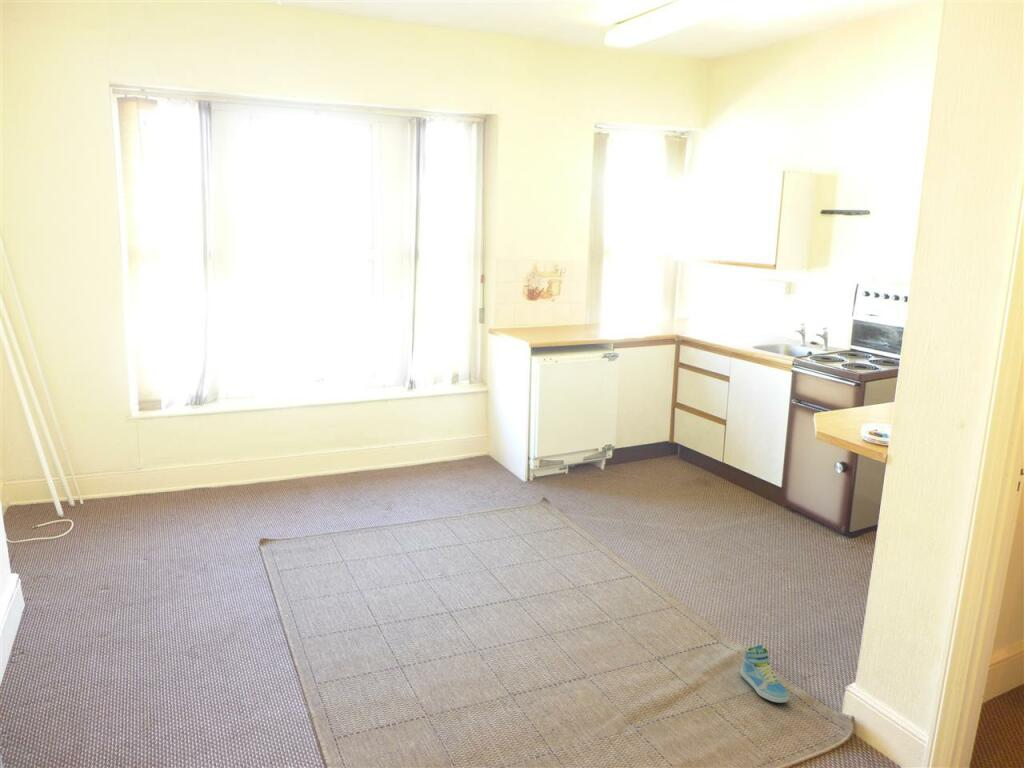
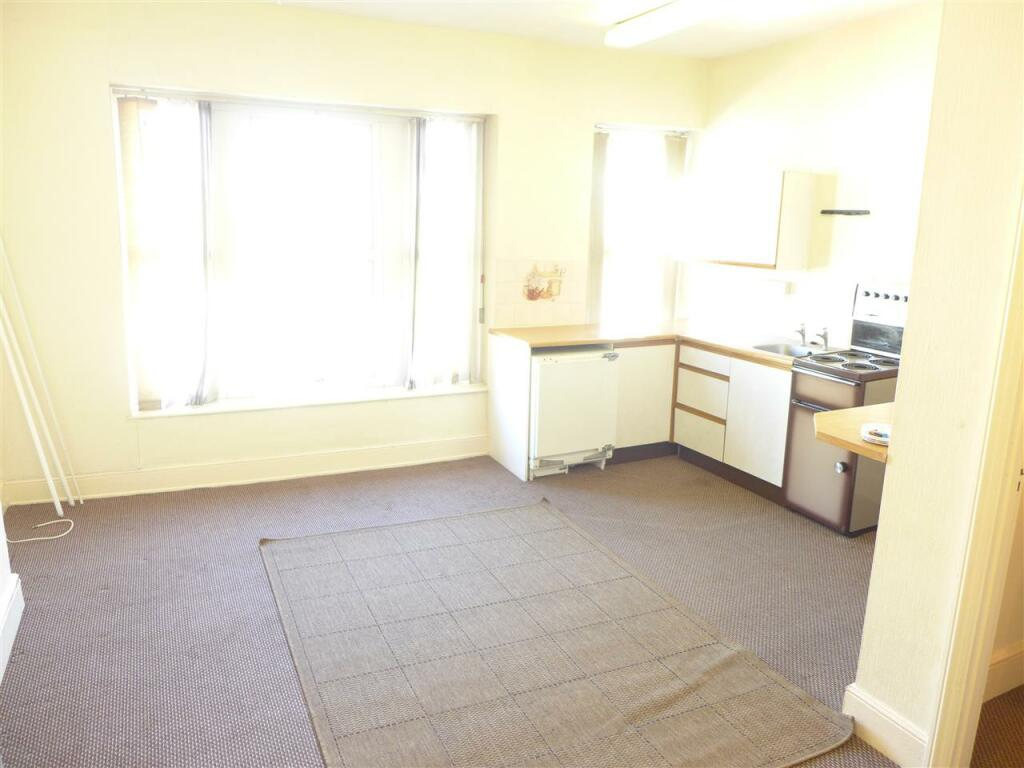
- sneaker [740,644,790,704]
